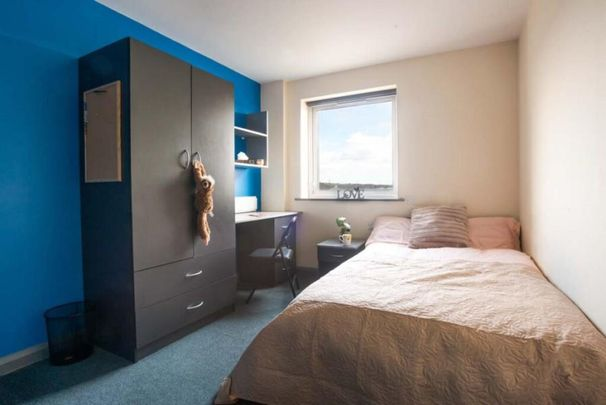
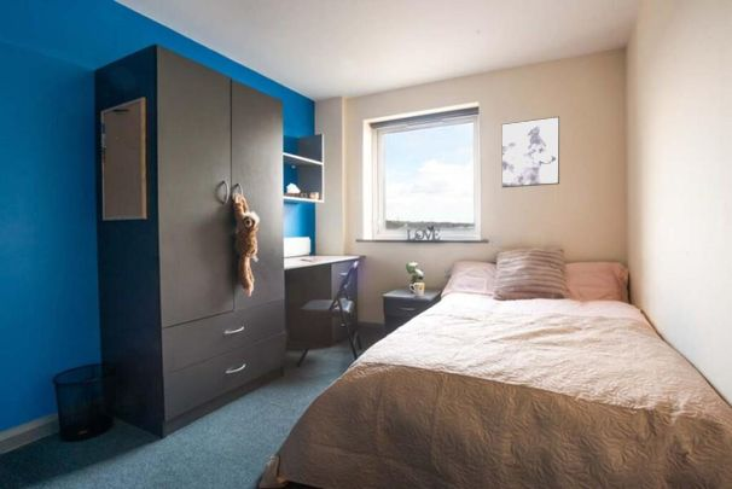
+ wall art [500,115,560,188]
